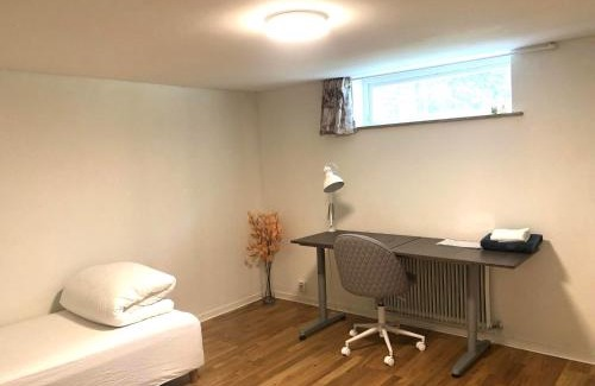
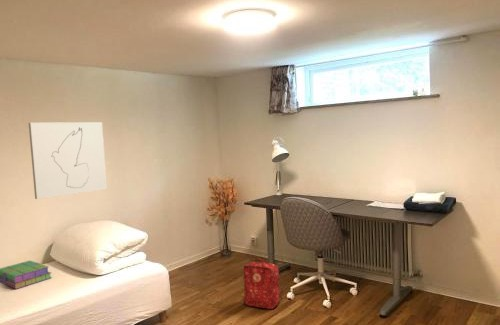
+ wall art [28,121,108,200]
+ stack of books [0,260,53,290]
+ backpack [242,257,285,310]
